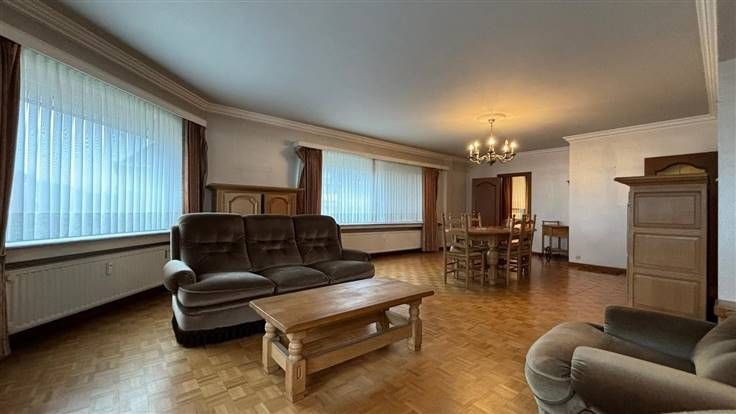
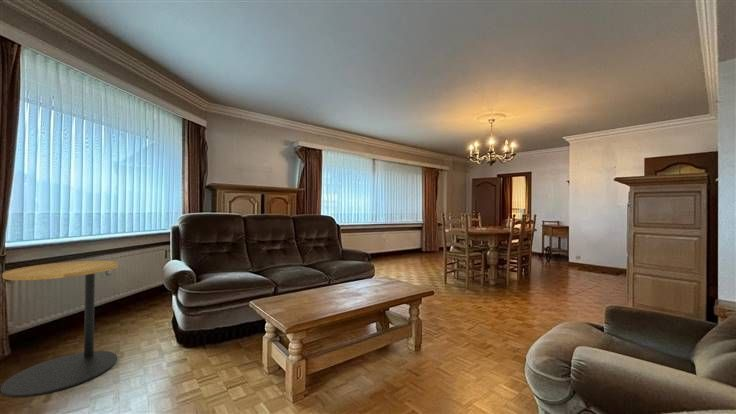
+ side table [0,259,120,398]
